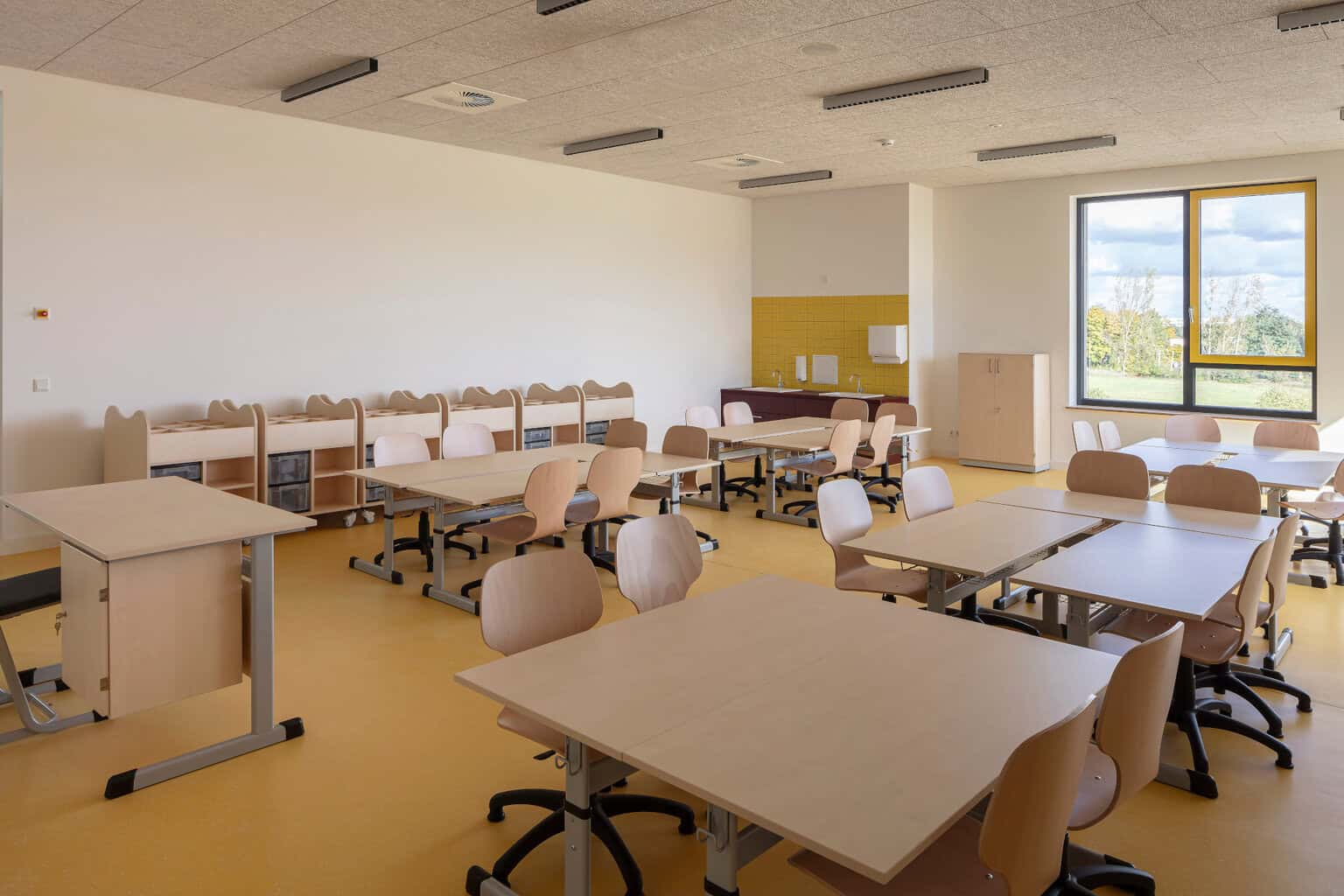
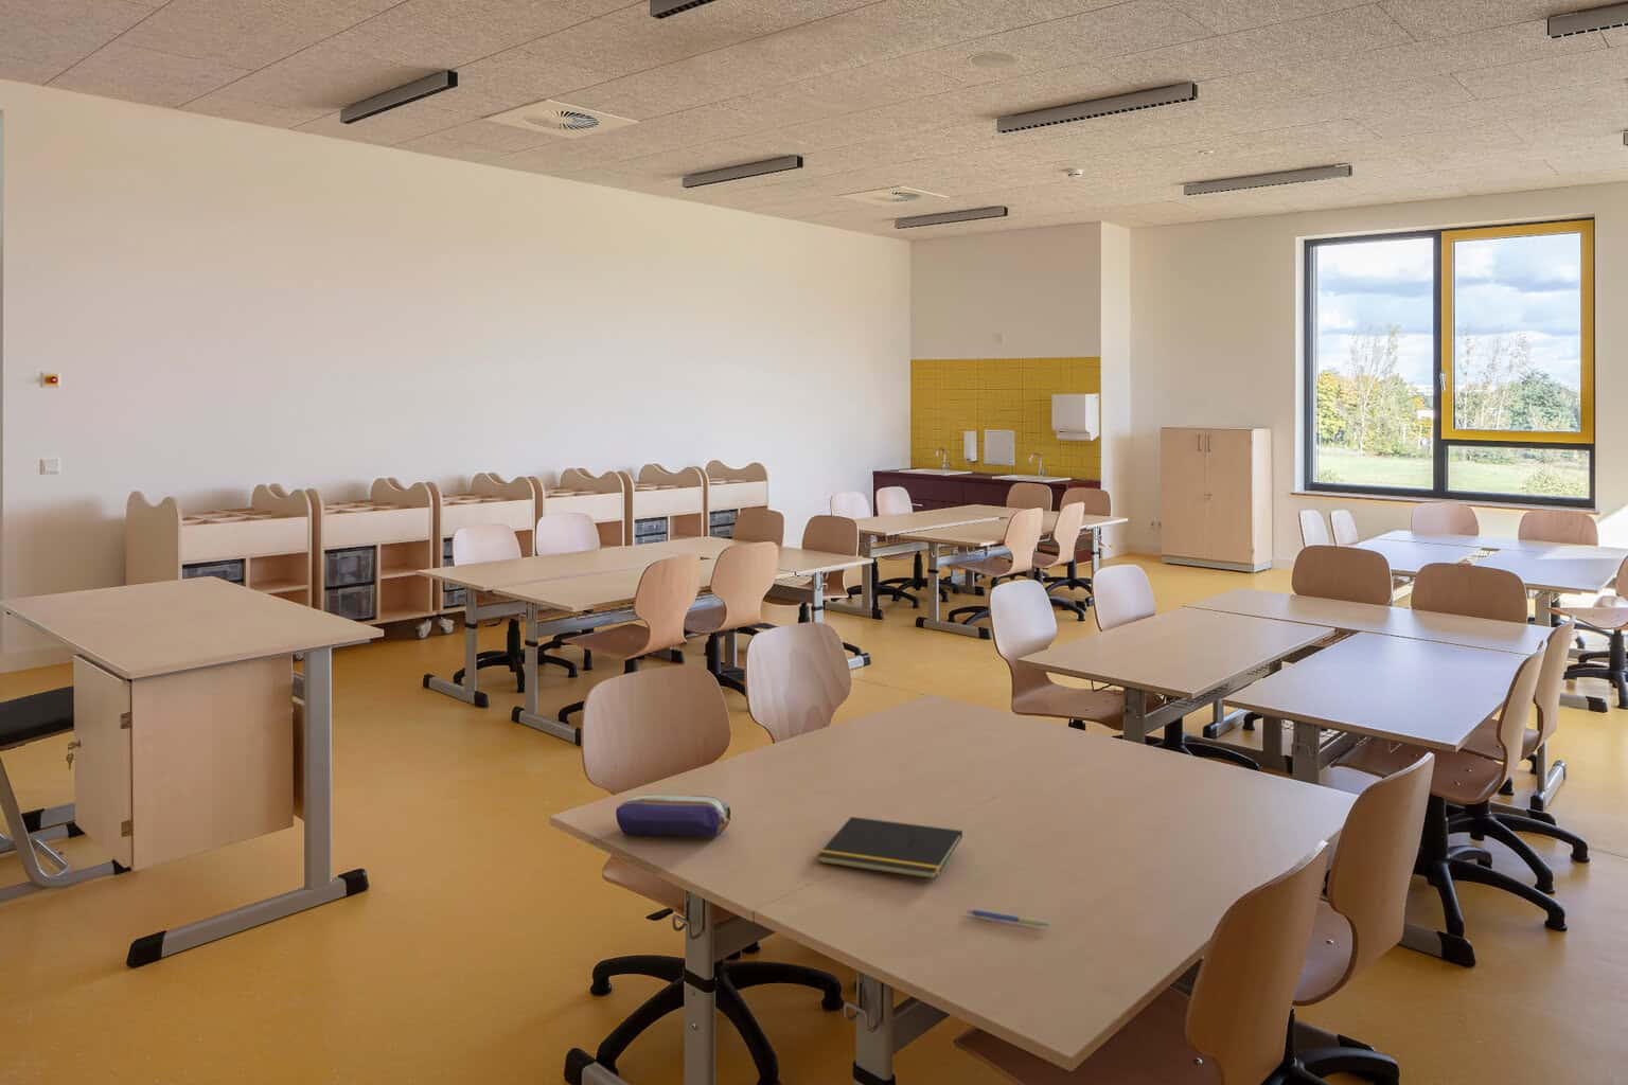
+ pen [965,908,1051,928]
+ notepad [816,816,963,880]
+ pencil case [614,793,732,837]
